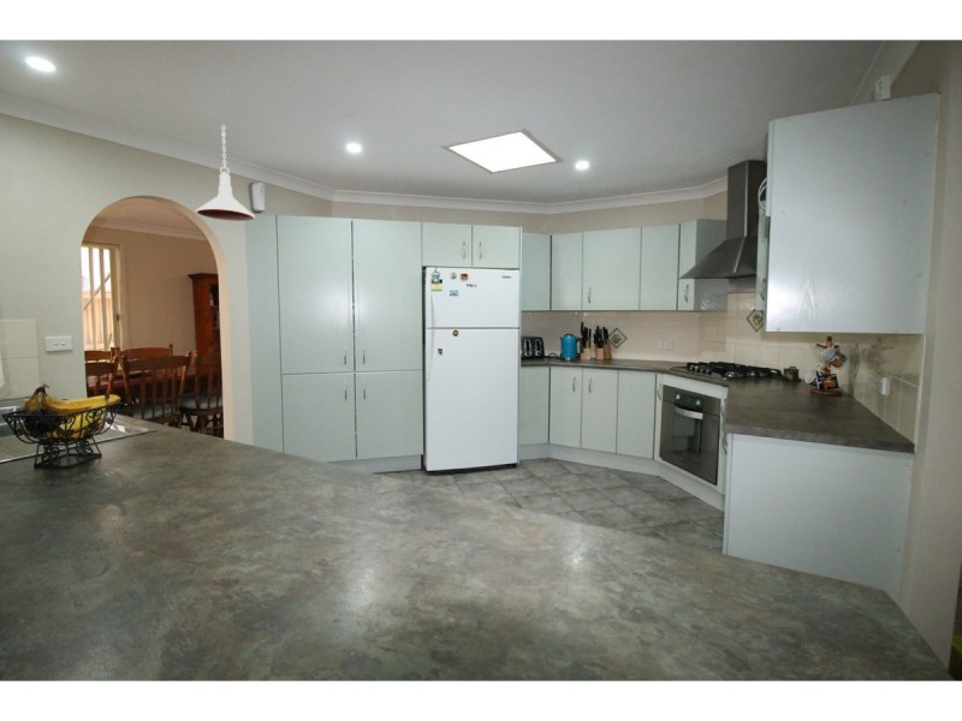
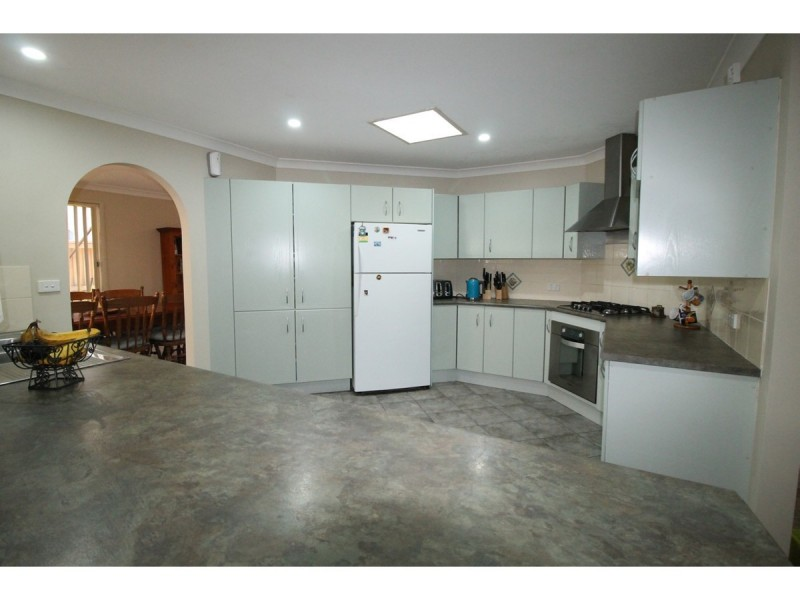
- pendant light [195,124,256,222]
